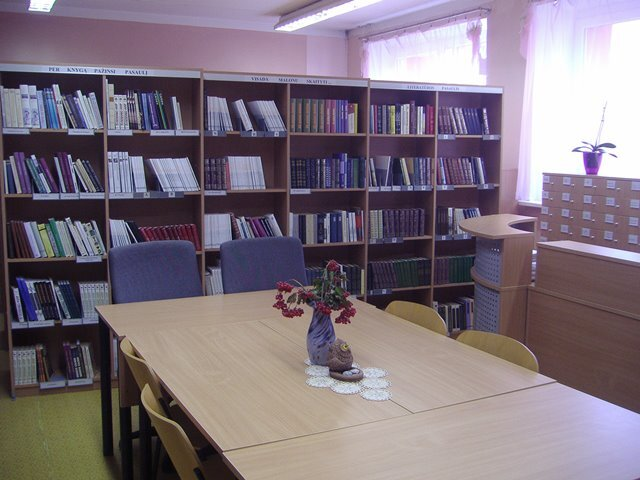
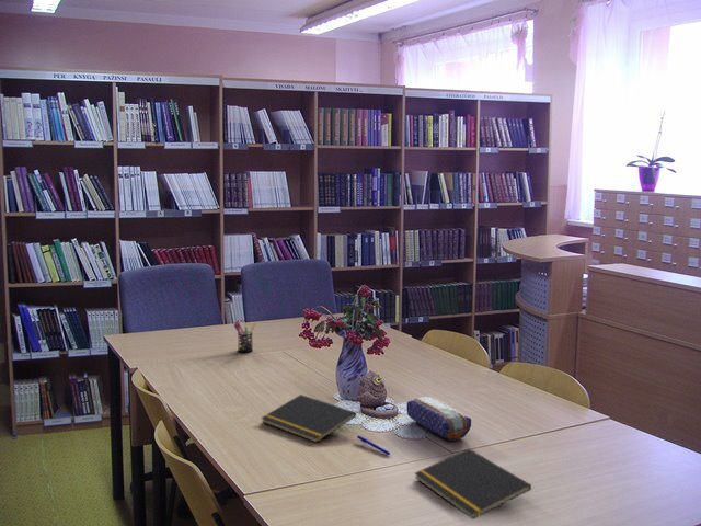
+ pencil case [405,396,472,442]
+ notepad [260,393,357,444]
+ notepad [414,447,532,521]
+ pen holder [233,320,257,353]
+ pen [356,434,391,456]
